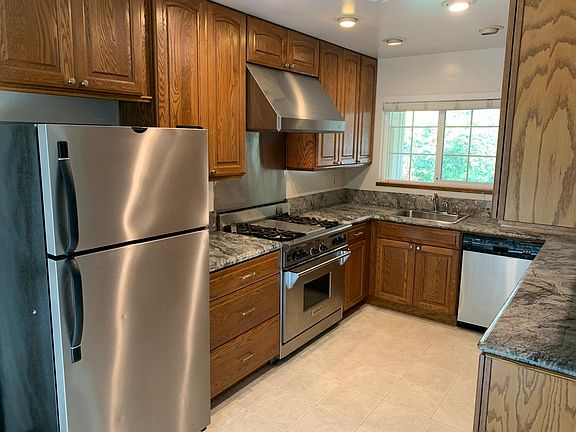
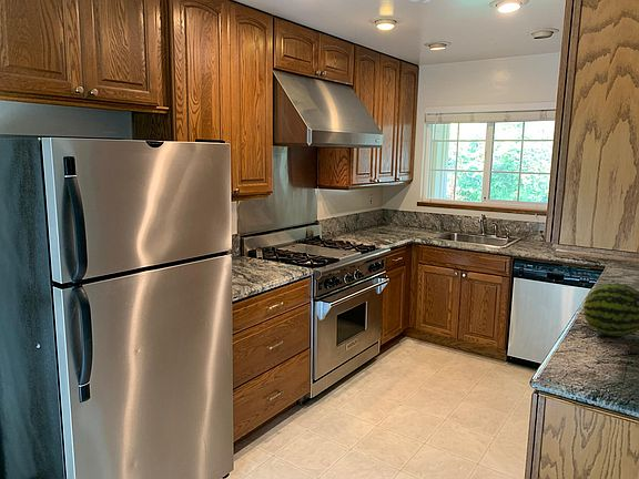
+ fruit [582,282,639,337]
